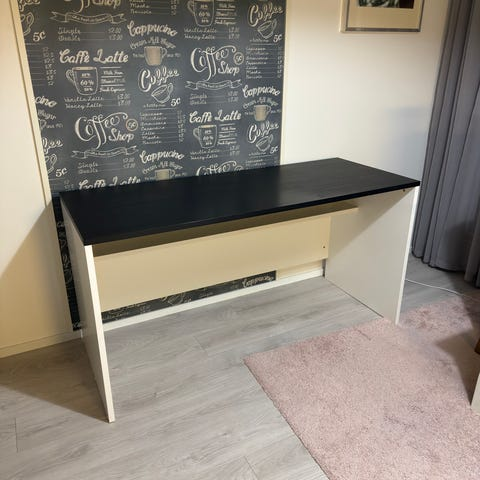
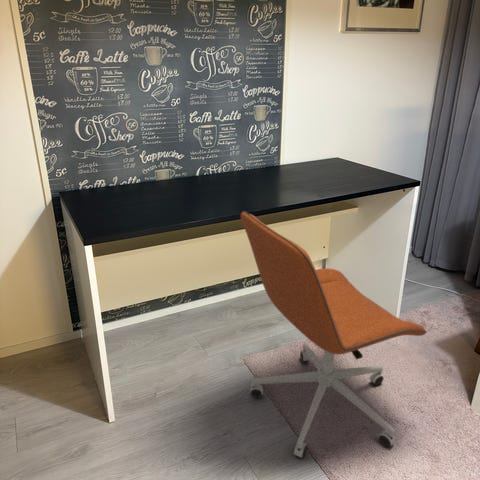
+ office chair [240,210,428,459]
